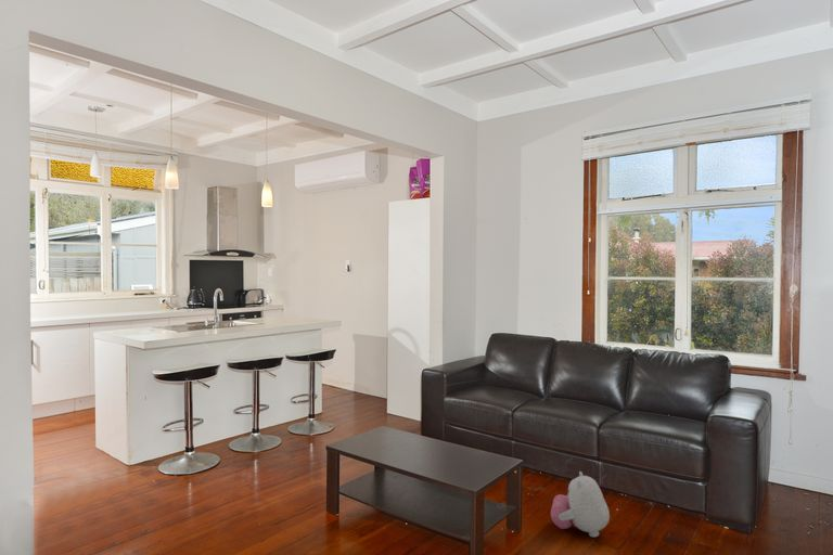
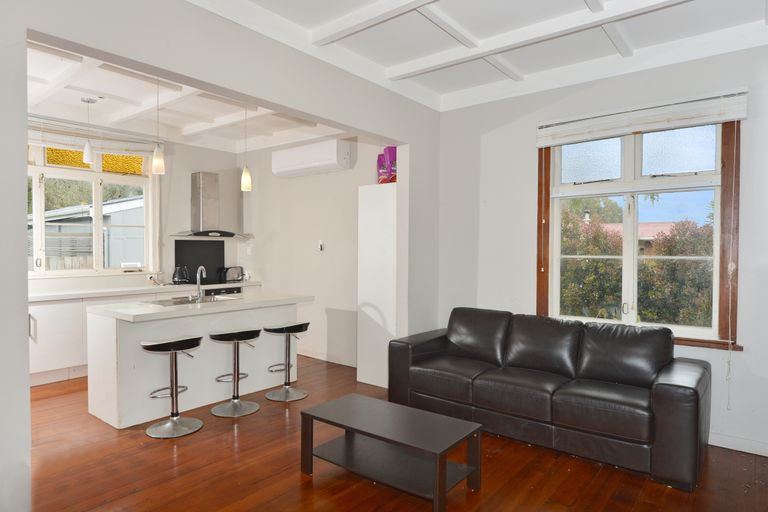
- plush toy [550,470,611,538]
